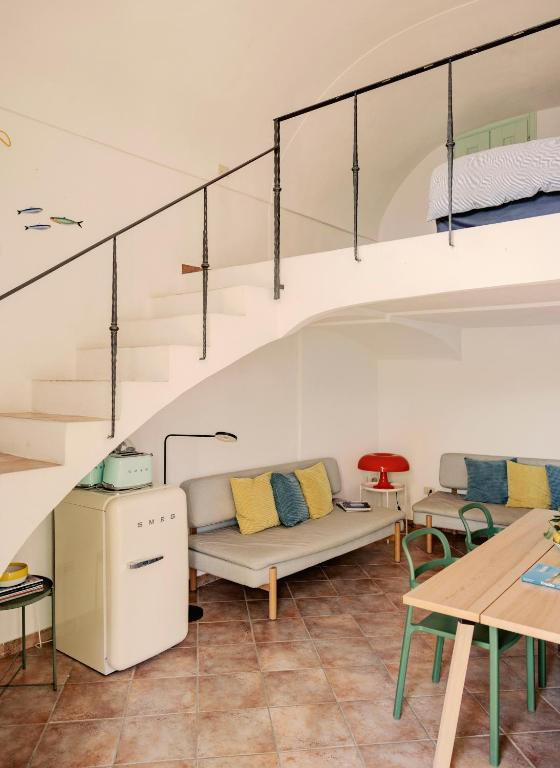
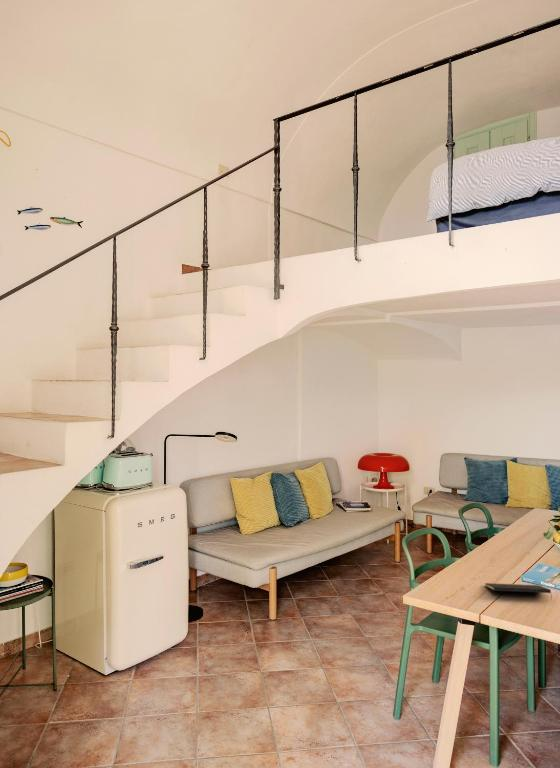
+ notepad [484,582,553,601]
